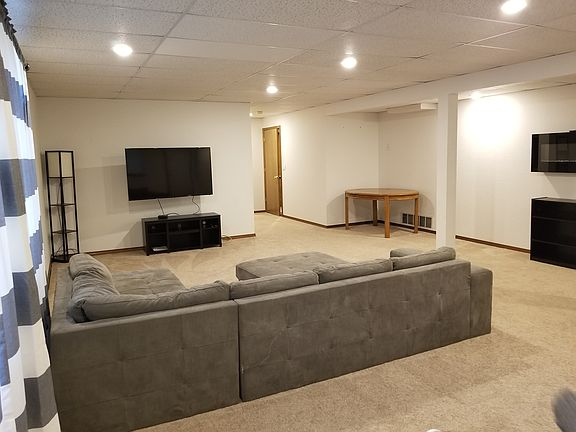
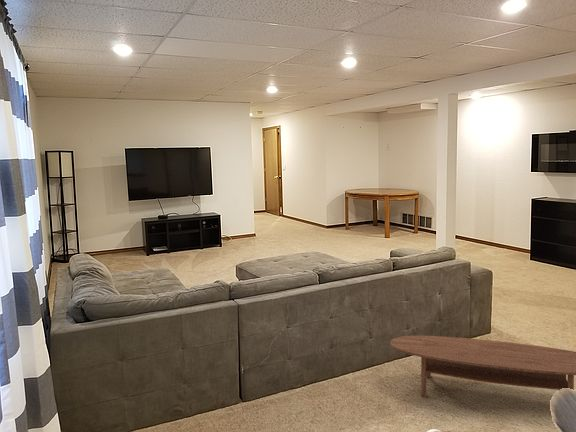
+ coffee table [389,335,576,398]
